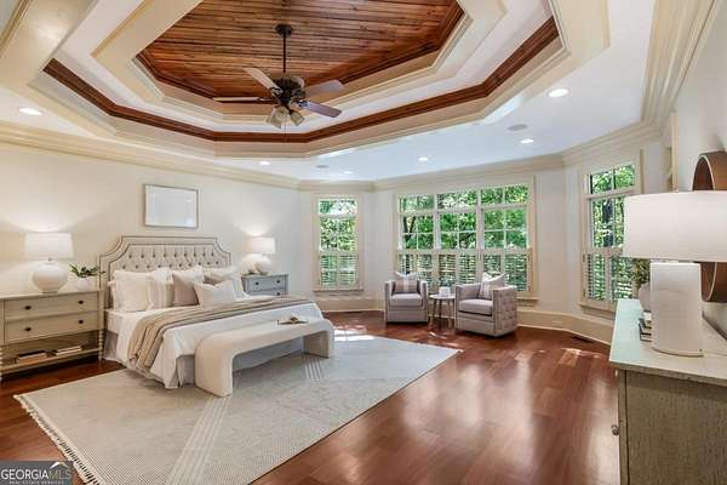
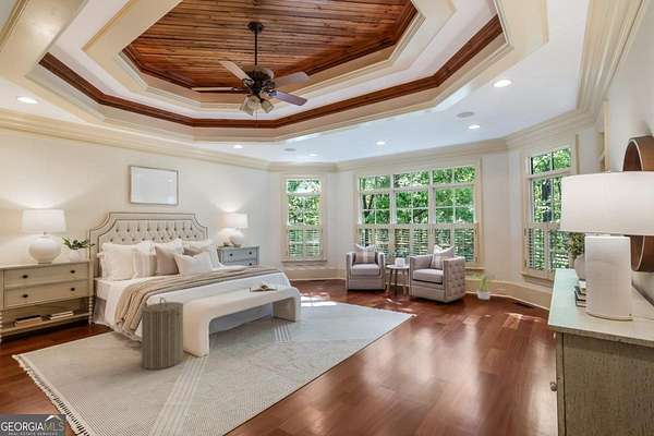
+ potted plant [469,272,499,301]
+ laundry hamper [141,296,184,371]
